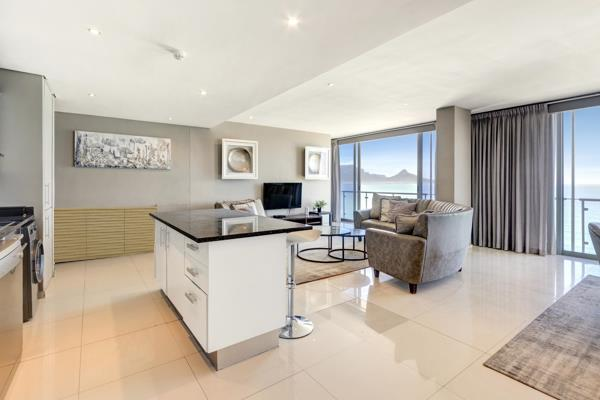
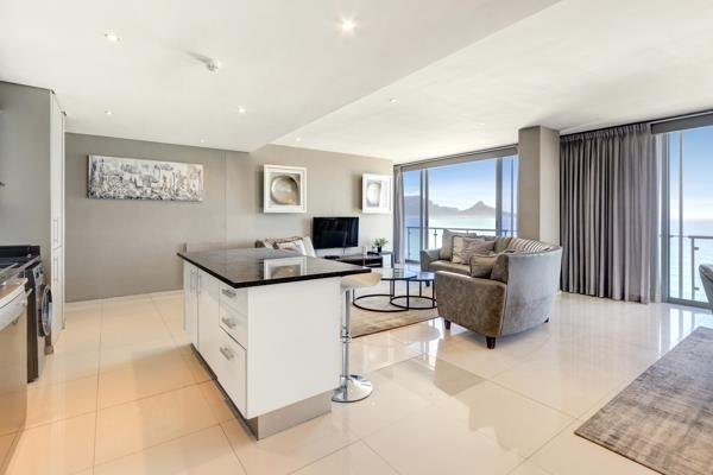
- sideboard [53,205,159,263]
